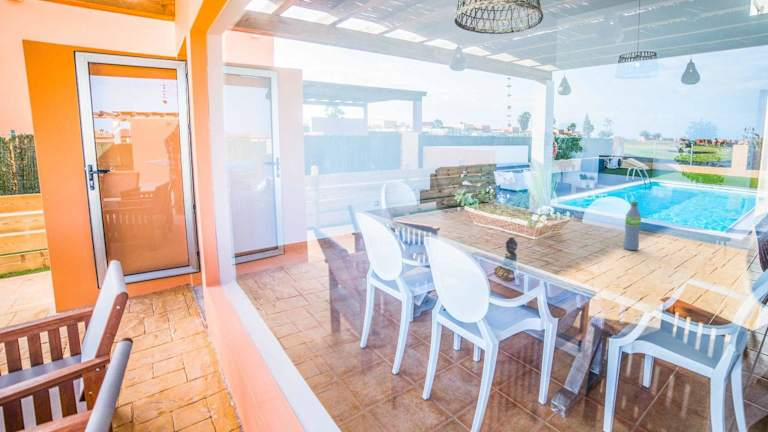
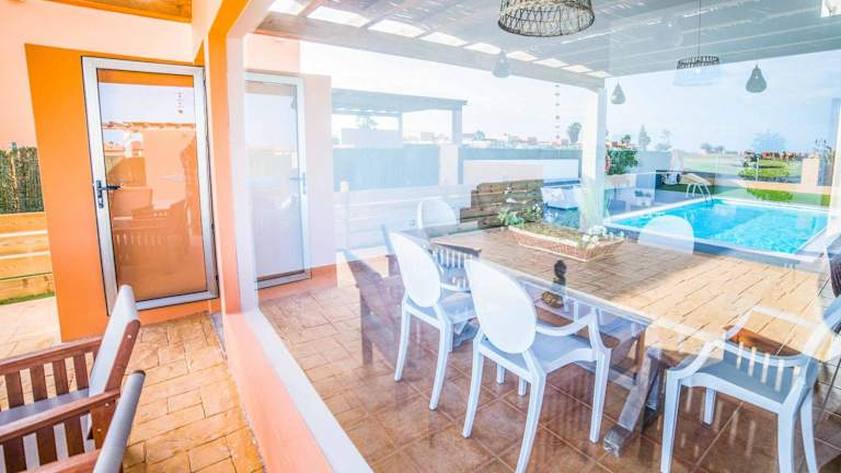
- water bottle [622,201,642,251]
